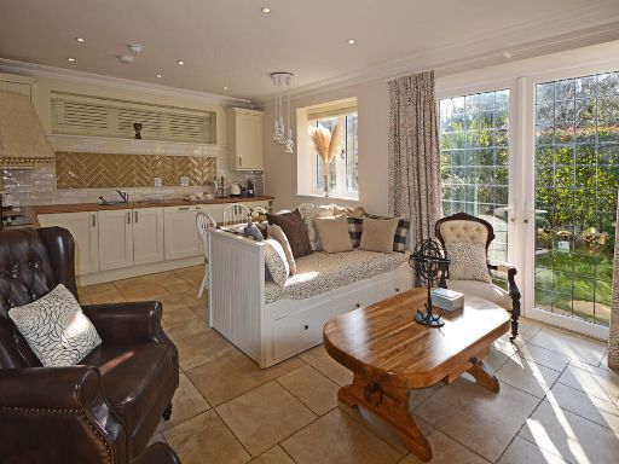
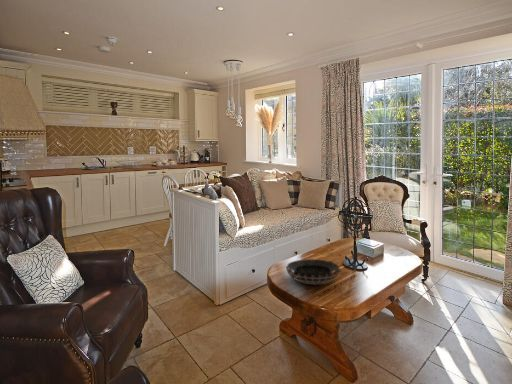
+ decorative bowl [285,258,342,285]
